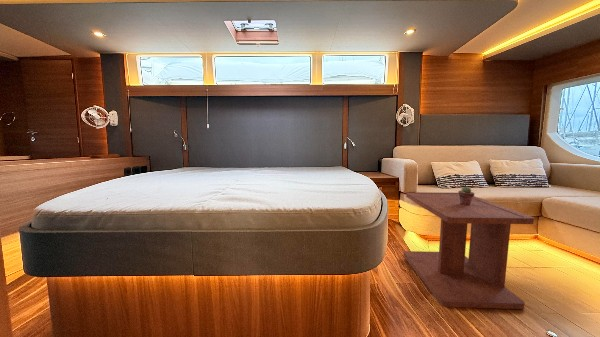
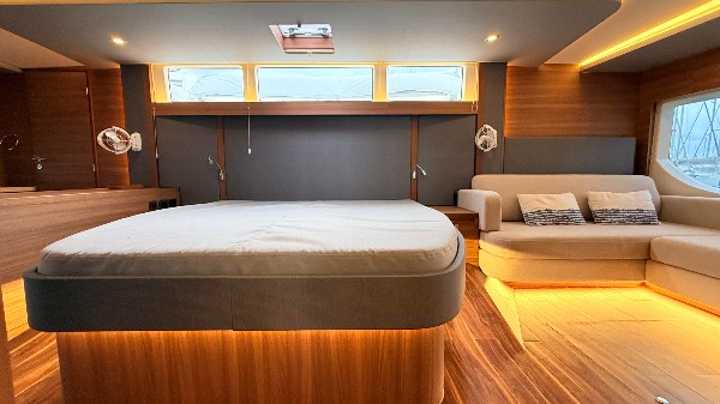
- potted succulent [457,186,476,205]
- side table [403,191,535,310]
